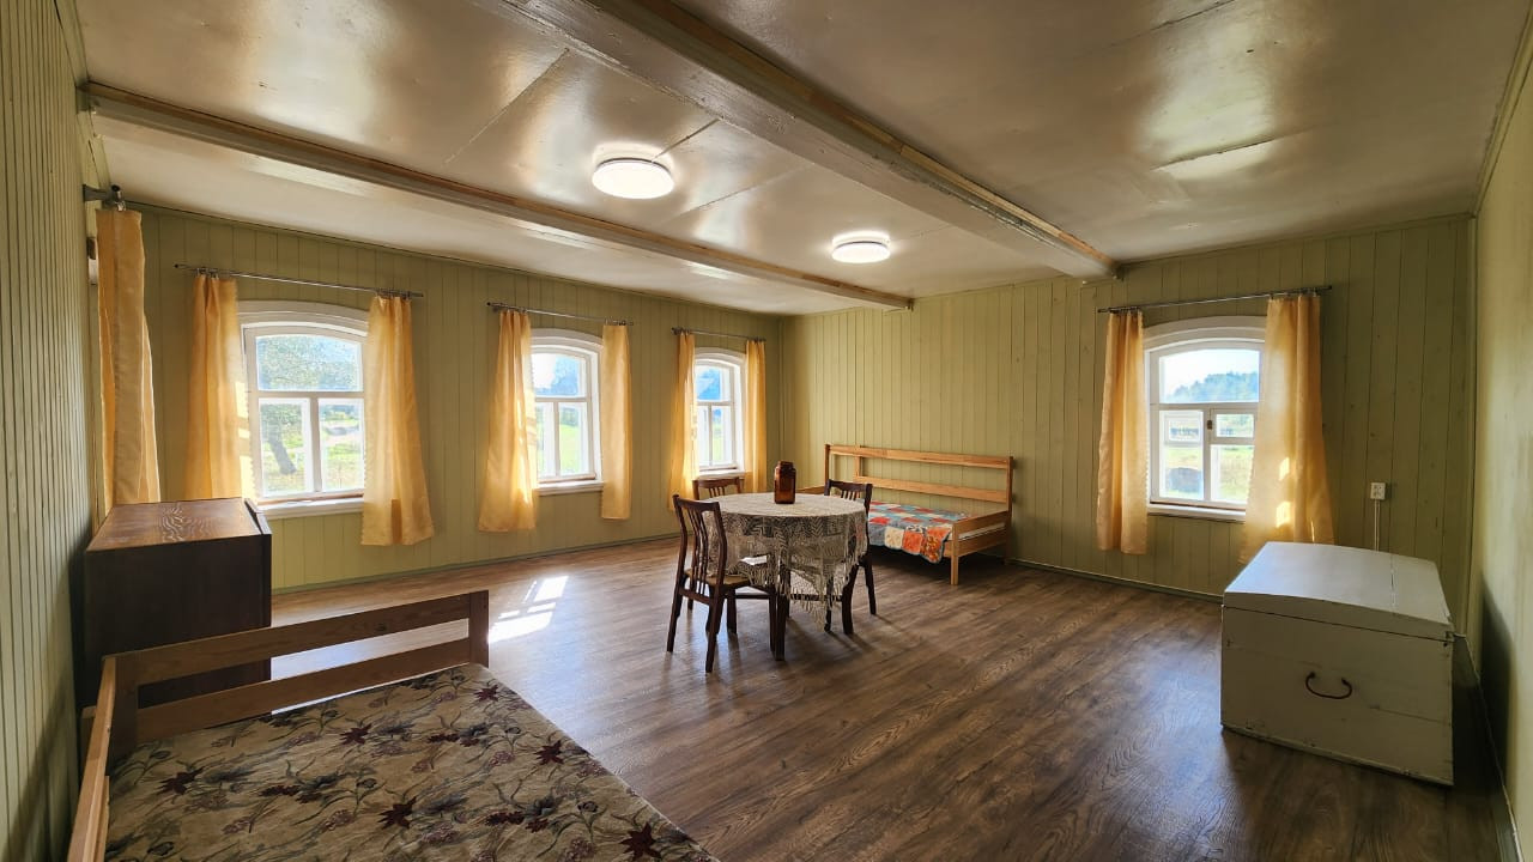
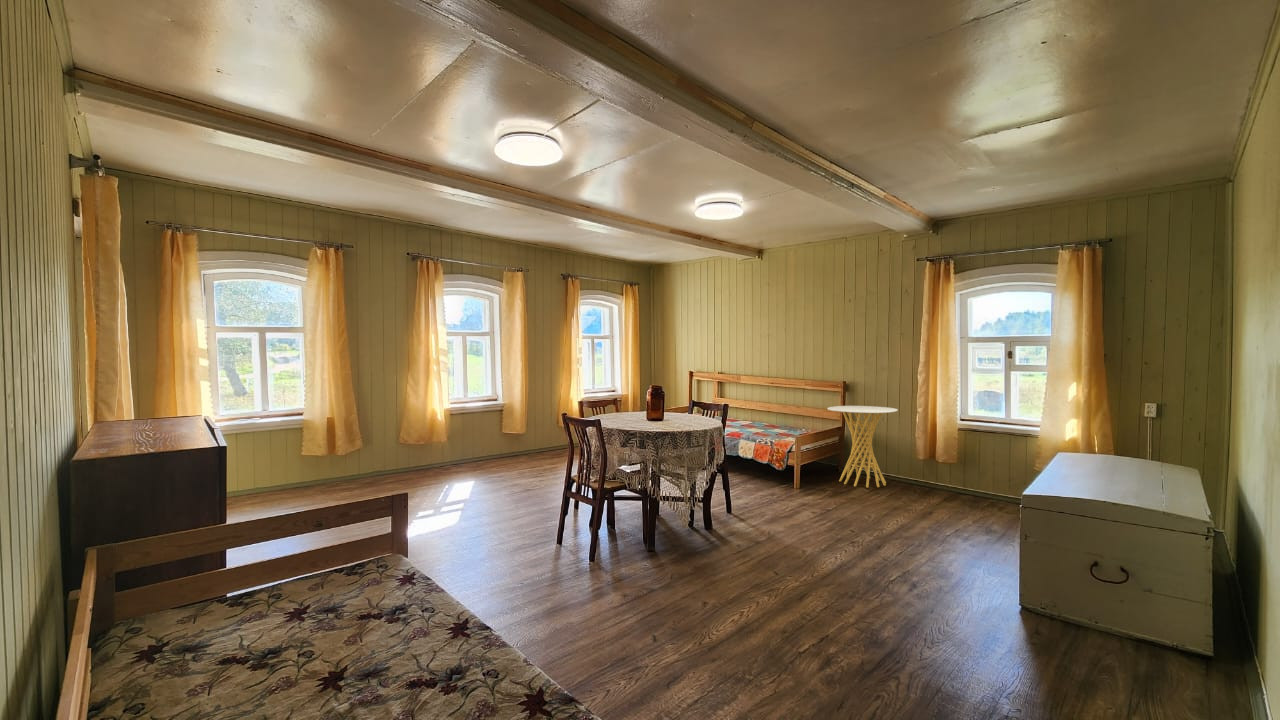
+ side table [827,405,899,488]
